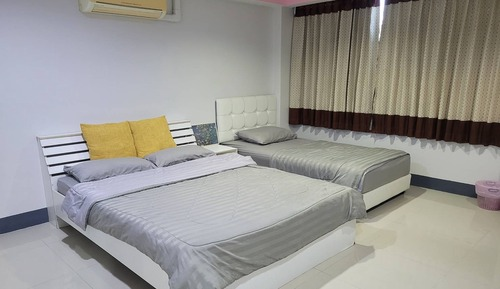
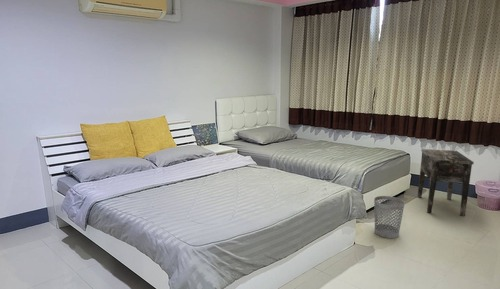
+ side table [417,148,475,217]
+ wastebasket [373,195,406,239]
